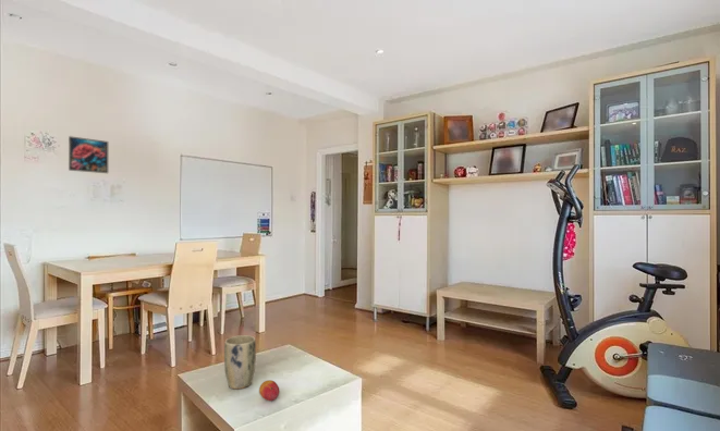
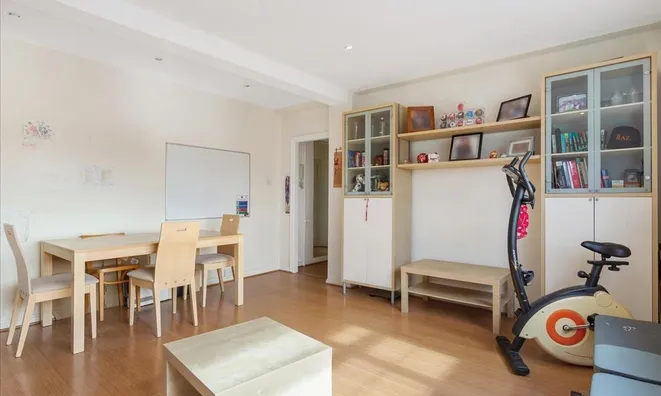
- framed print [68,135,109,174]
- fruit [258,379,281,402]
- plant pot [223,334,257,390]
